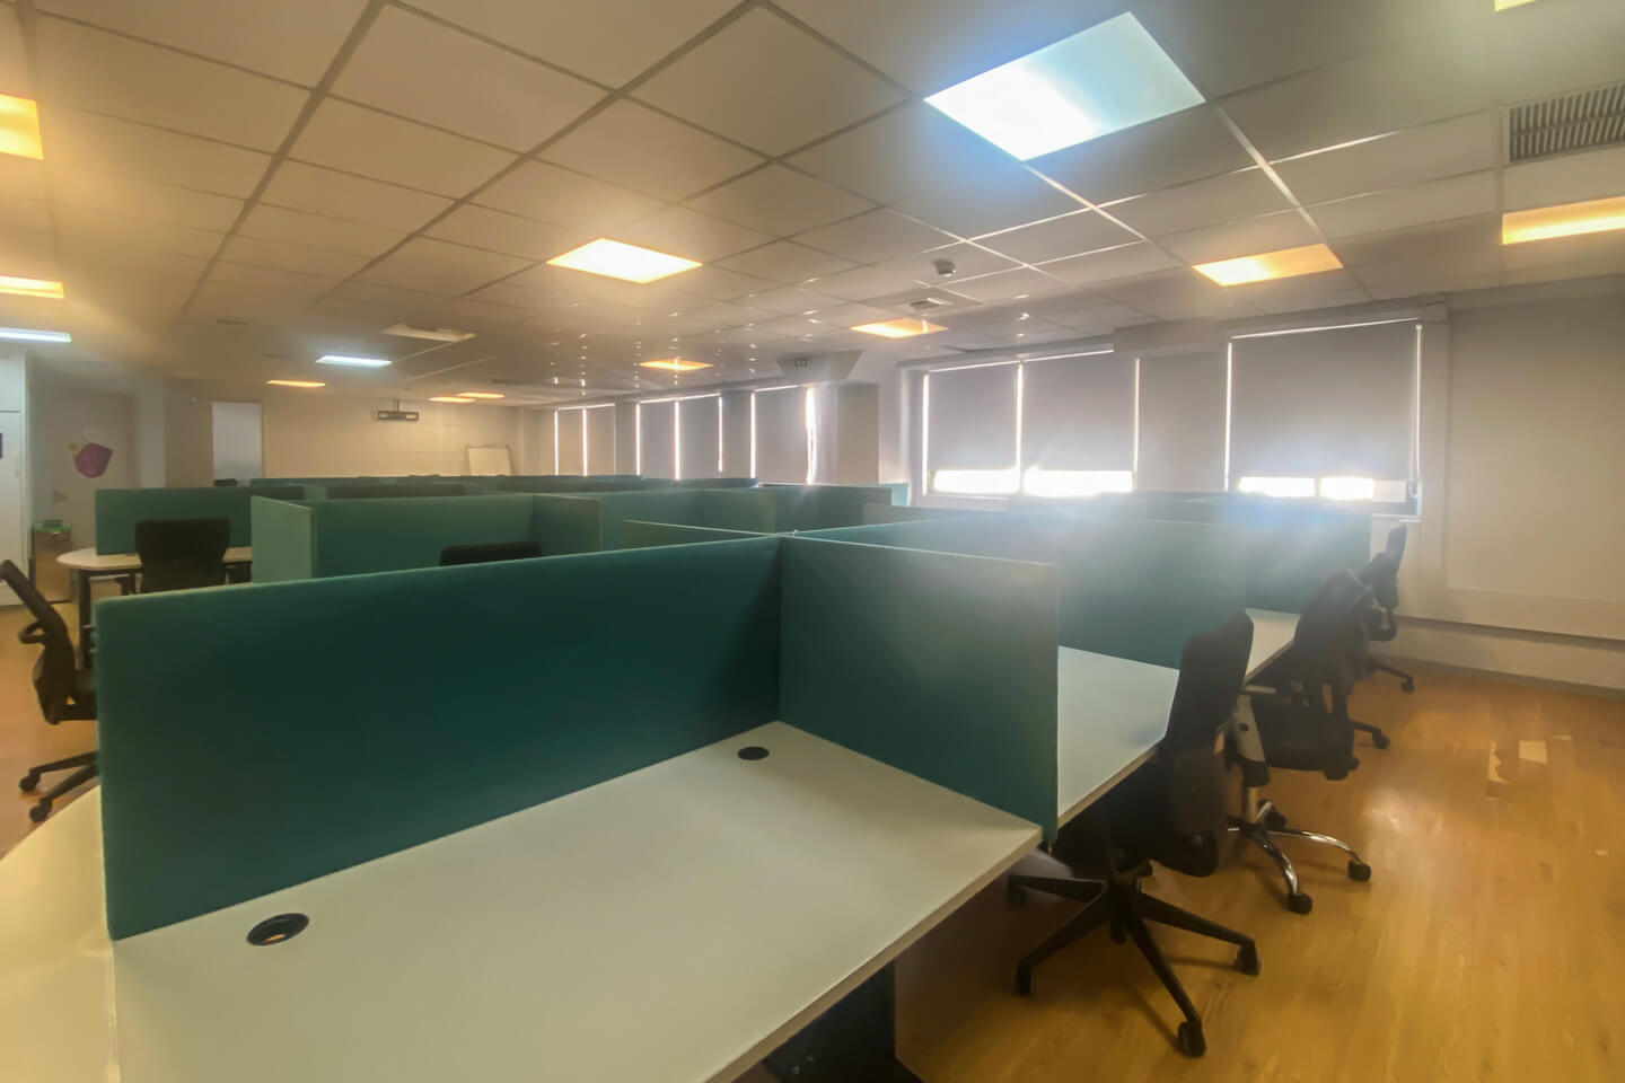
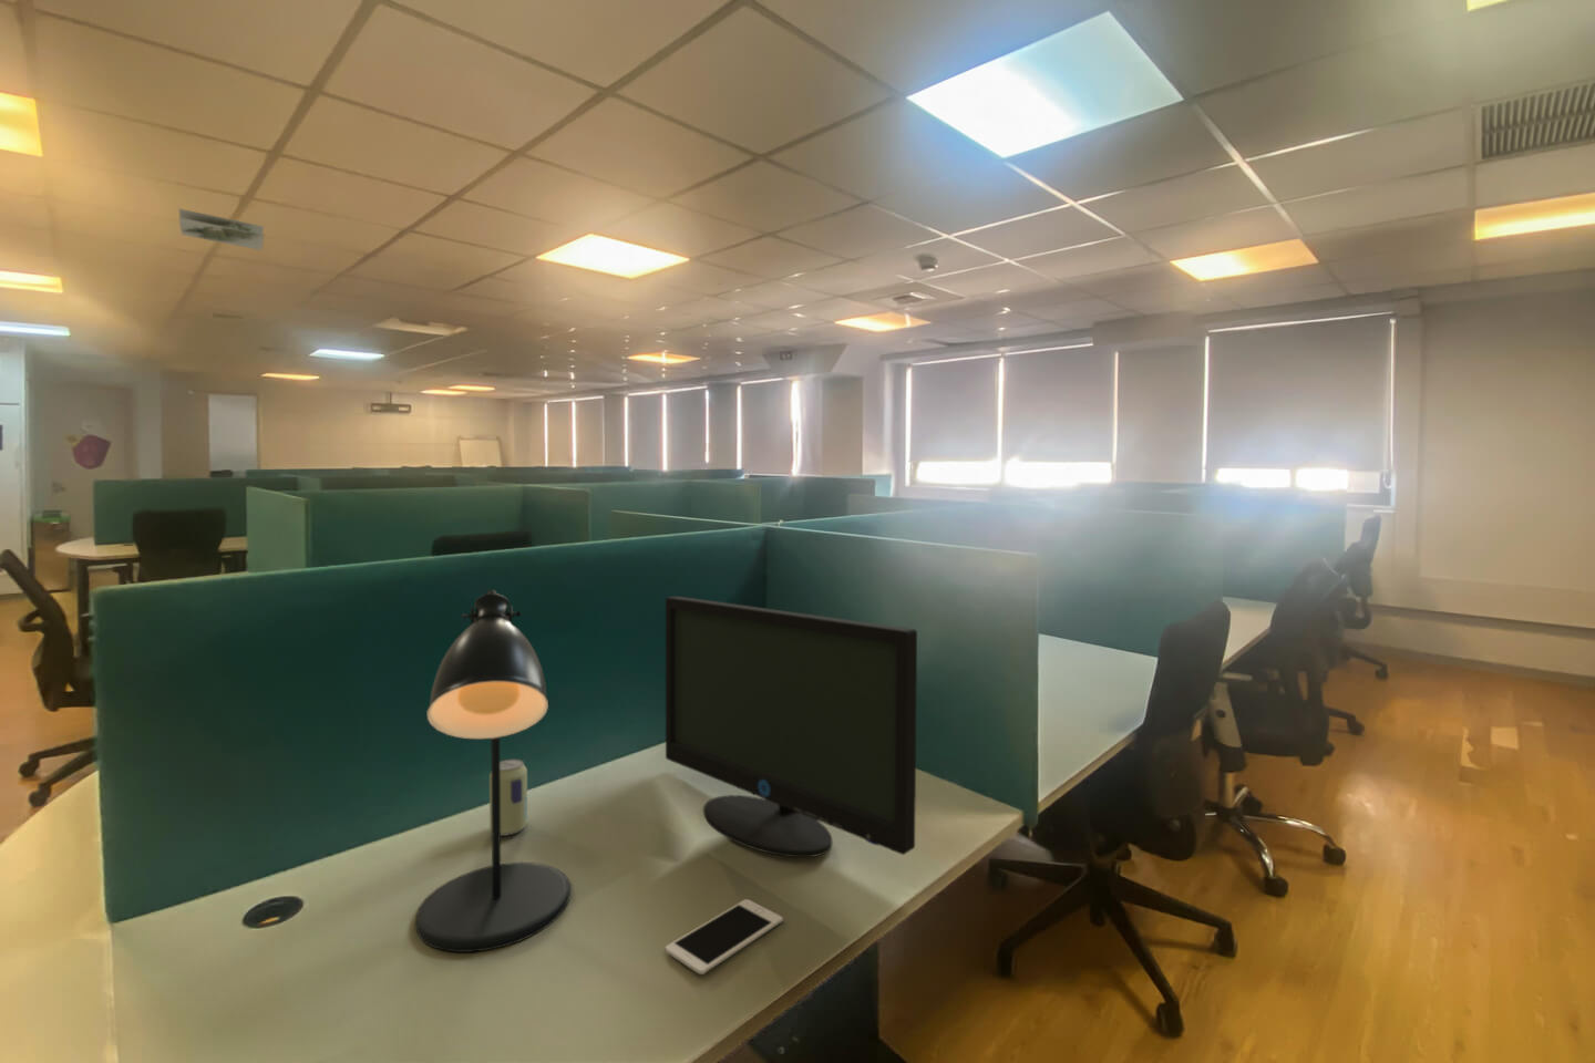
+ terrain map [177,208,265,252]
+ monitor [665,596,919,858]
+ beverage can [489,758,528,838]
+ cell phone [665,898,784,975]
+ desk lamp [415,590,572,954]
